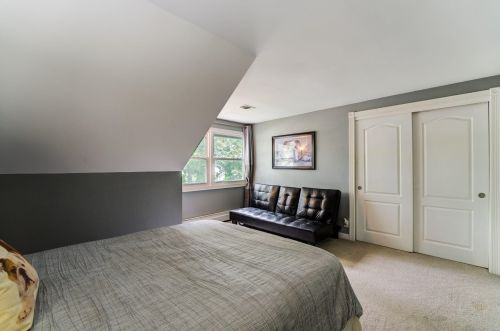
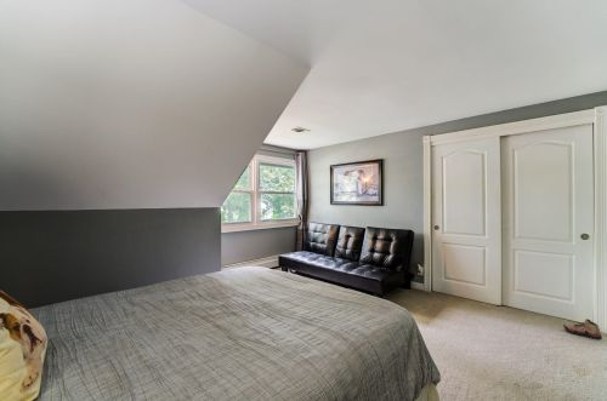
+ shoe [562,317,603,340]
